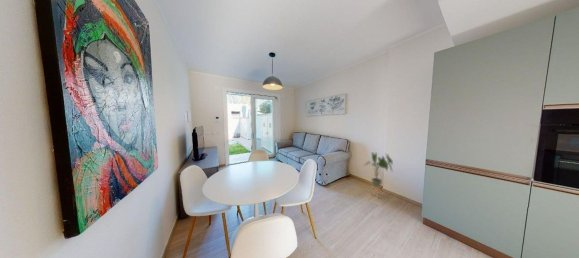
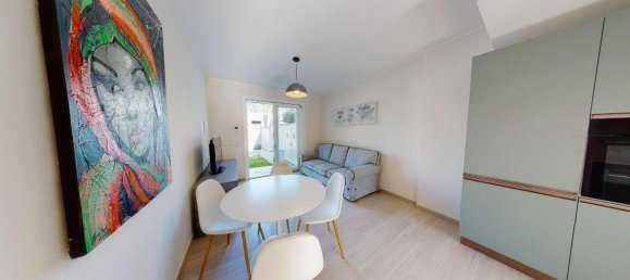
- house plant [362,151,394,199]
